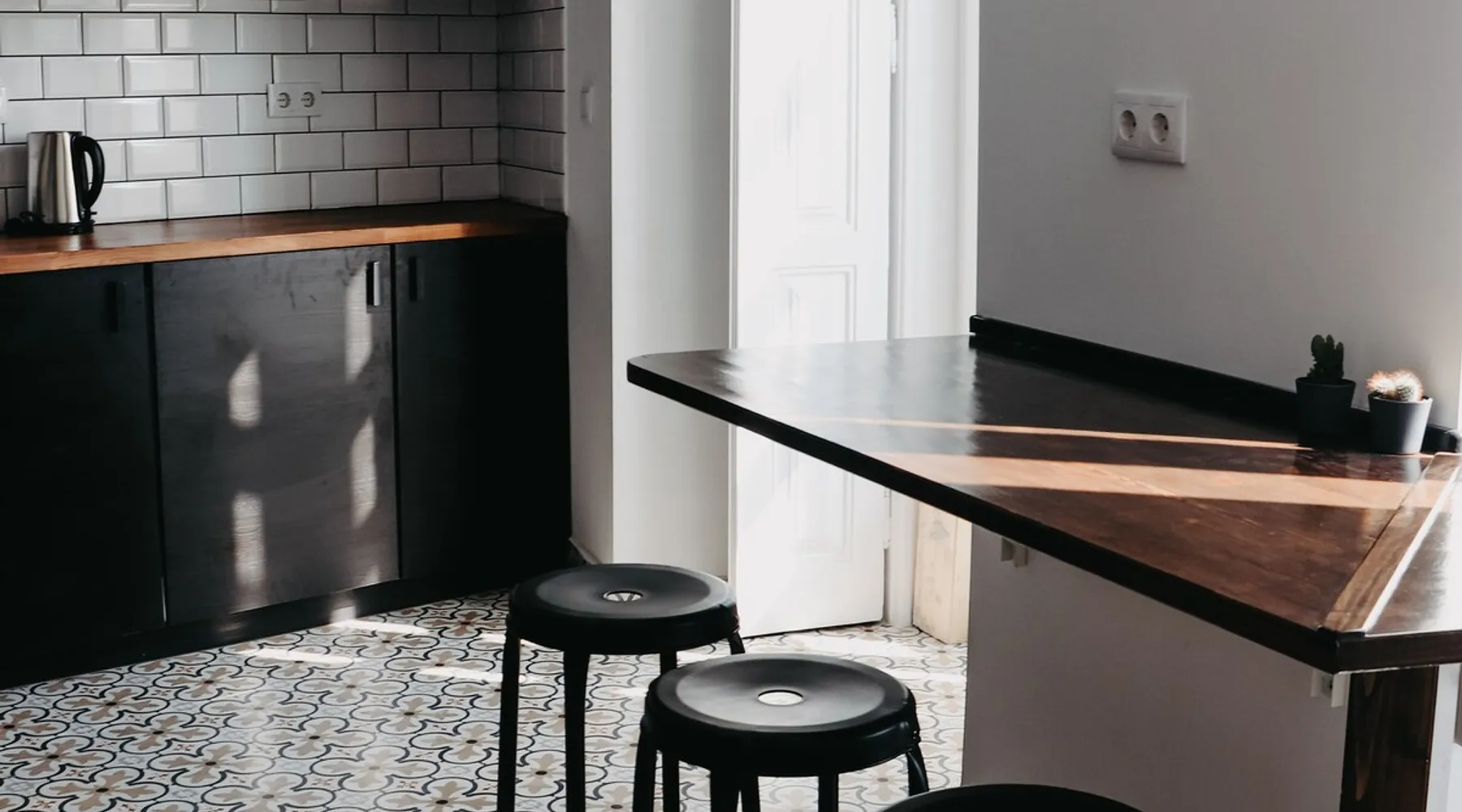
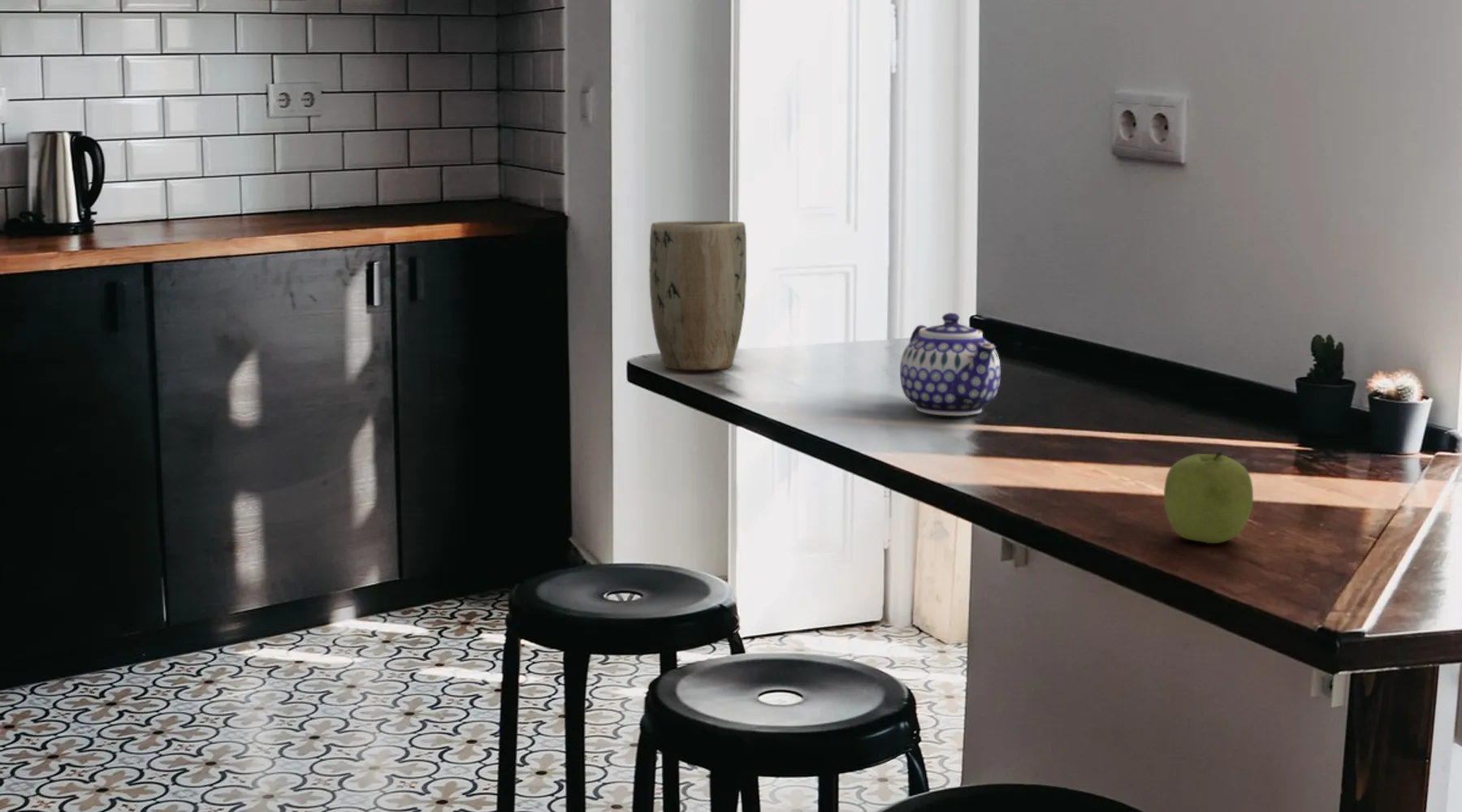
+ teapot [899,312,1001,417]
+ plant pot [648,220,747,371]
+ fruit [1163,451,1254,544]
